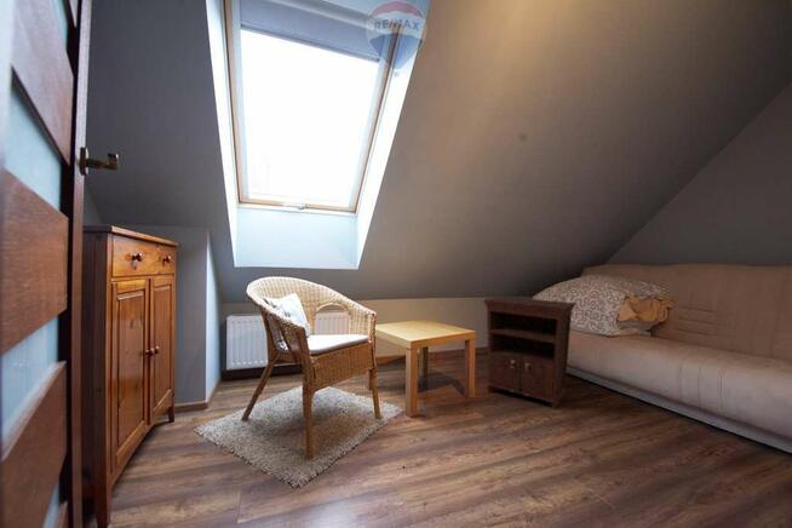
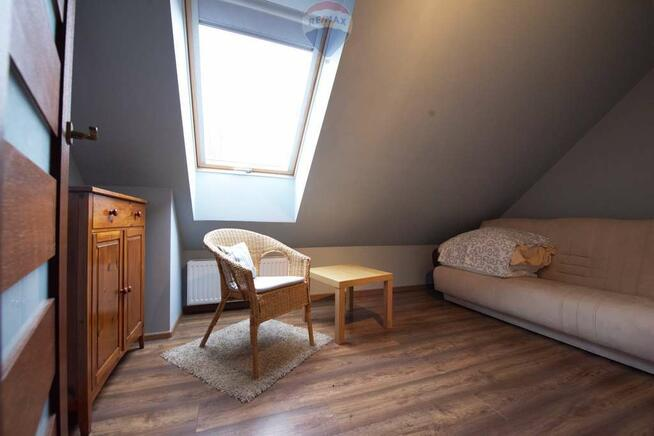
- nightstand [482,295,578,411]
